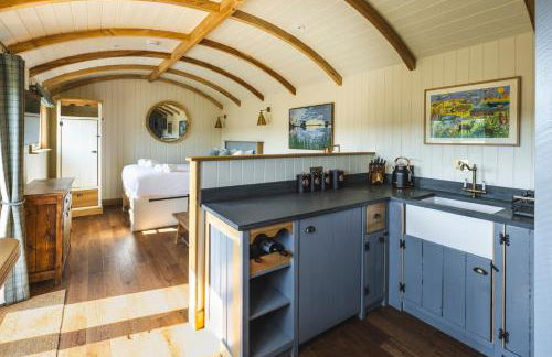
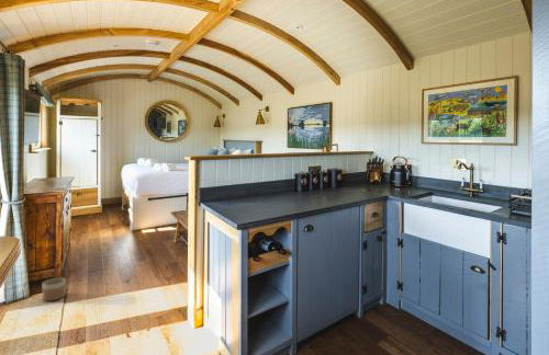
+ planter [42,277,67,301]
